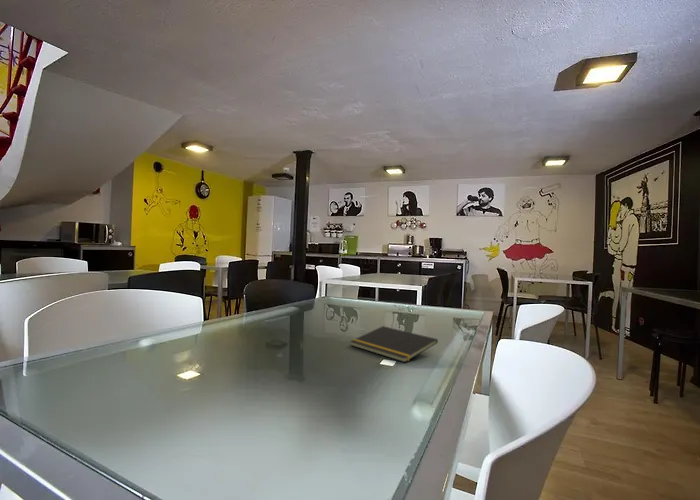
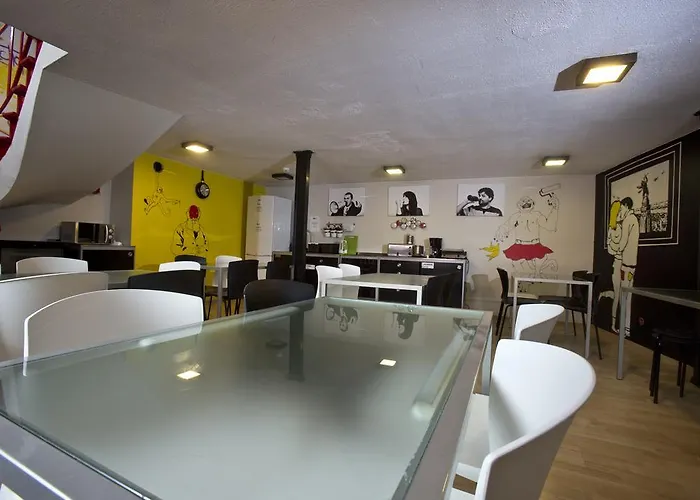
- notepad [349,325,439,363]
